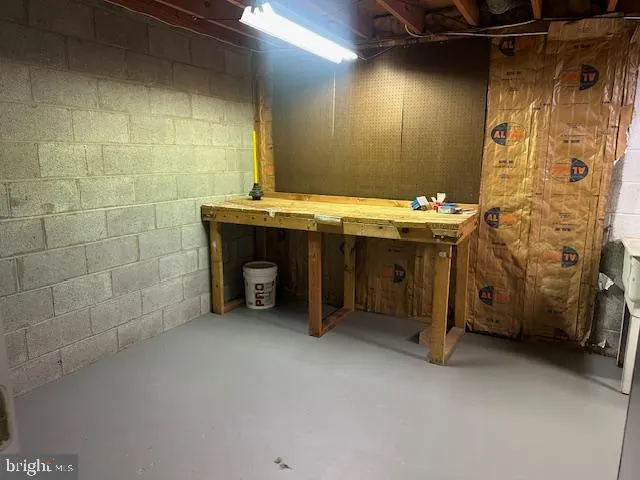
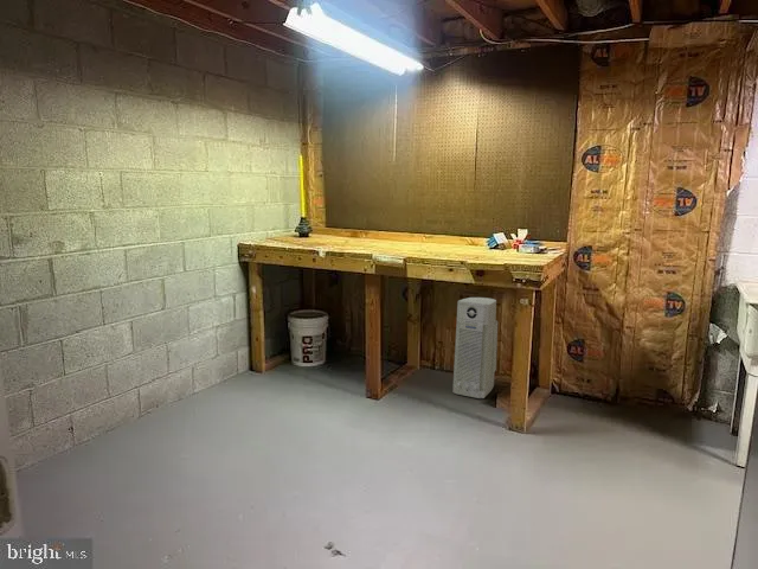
+ air purifier [451,296,499,399]
